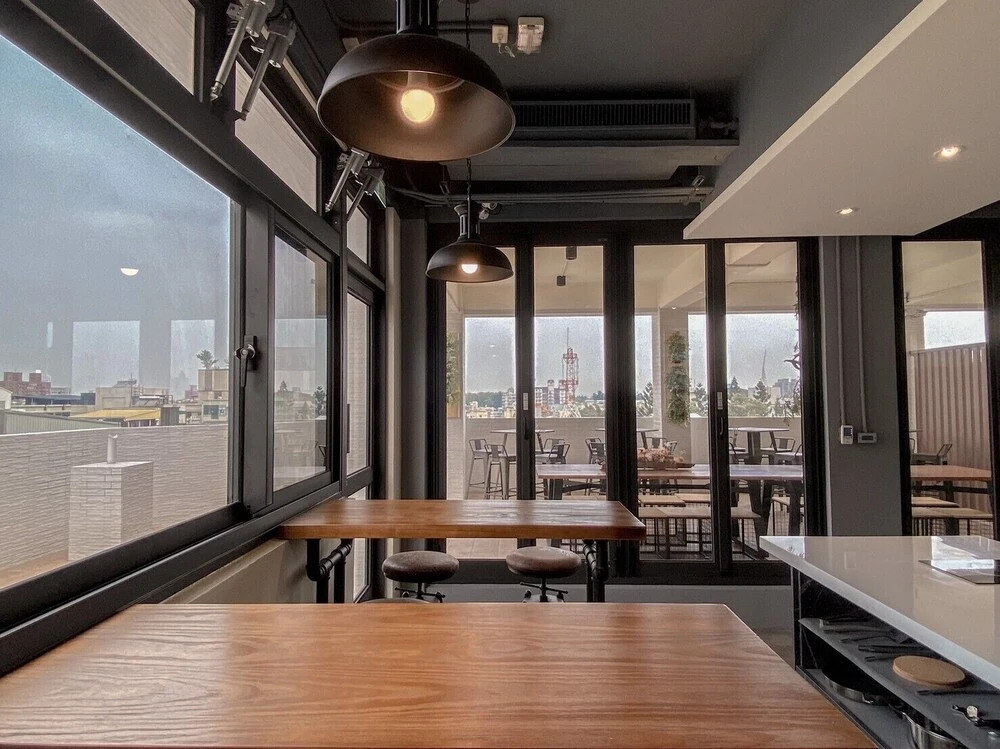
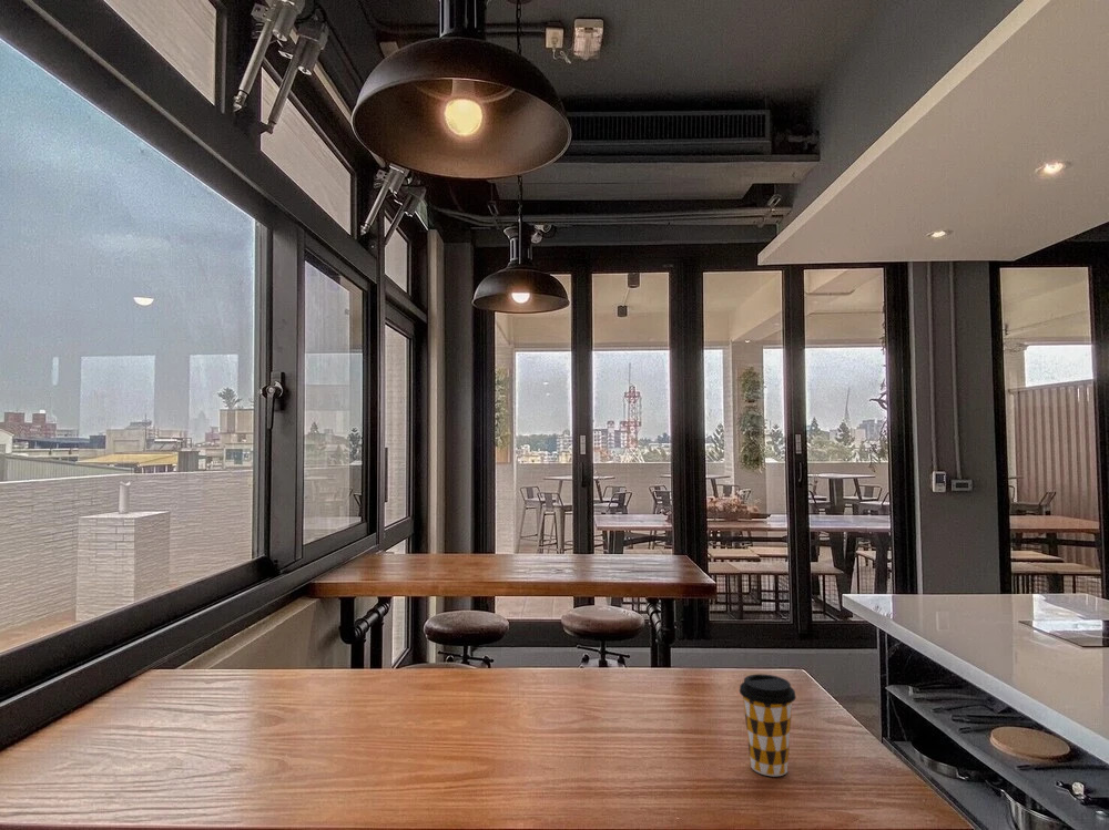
+ coffee cup [739,673,797,777]
